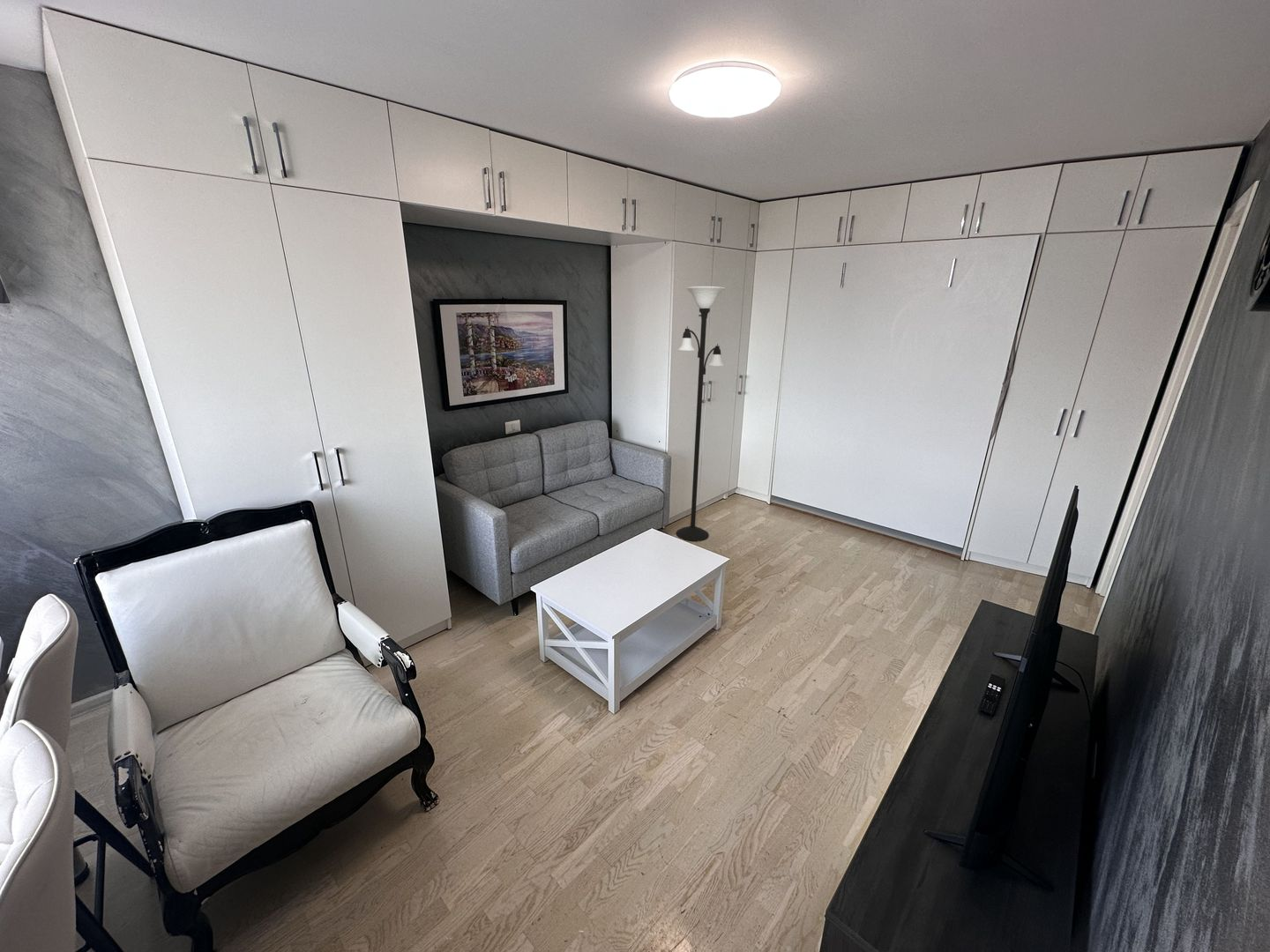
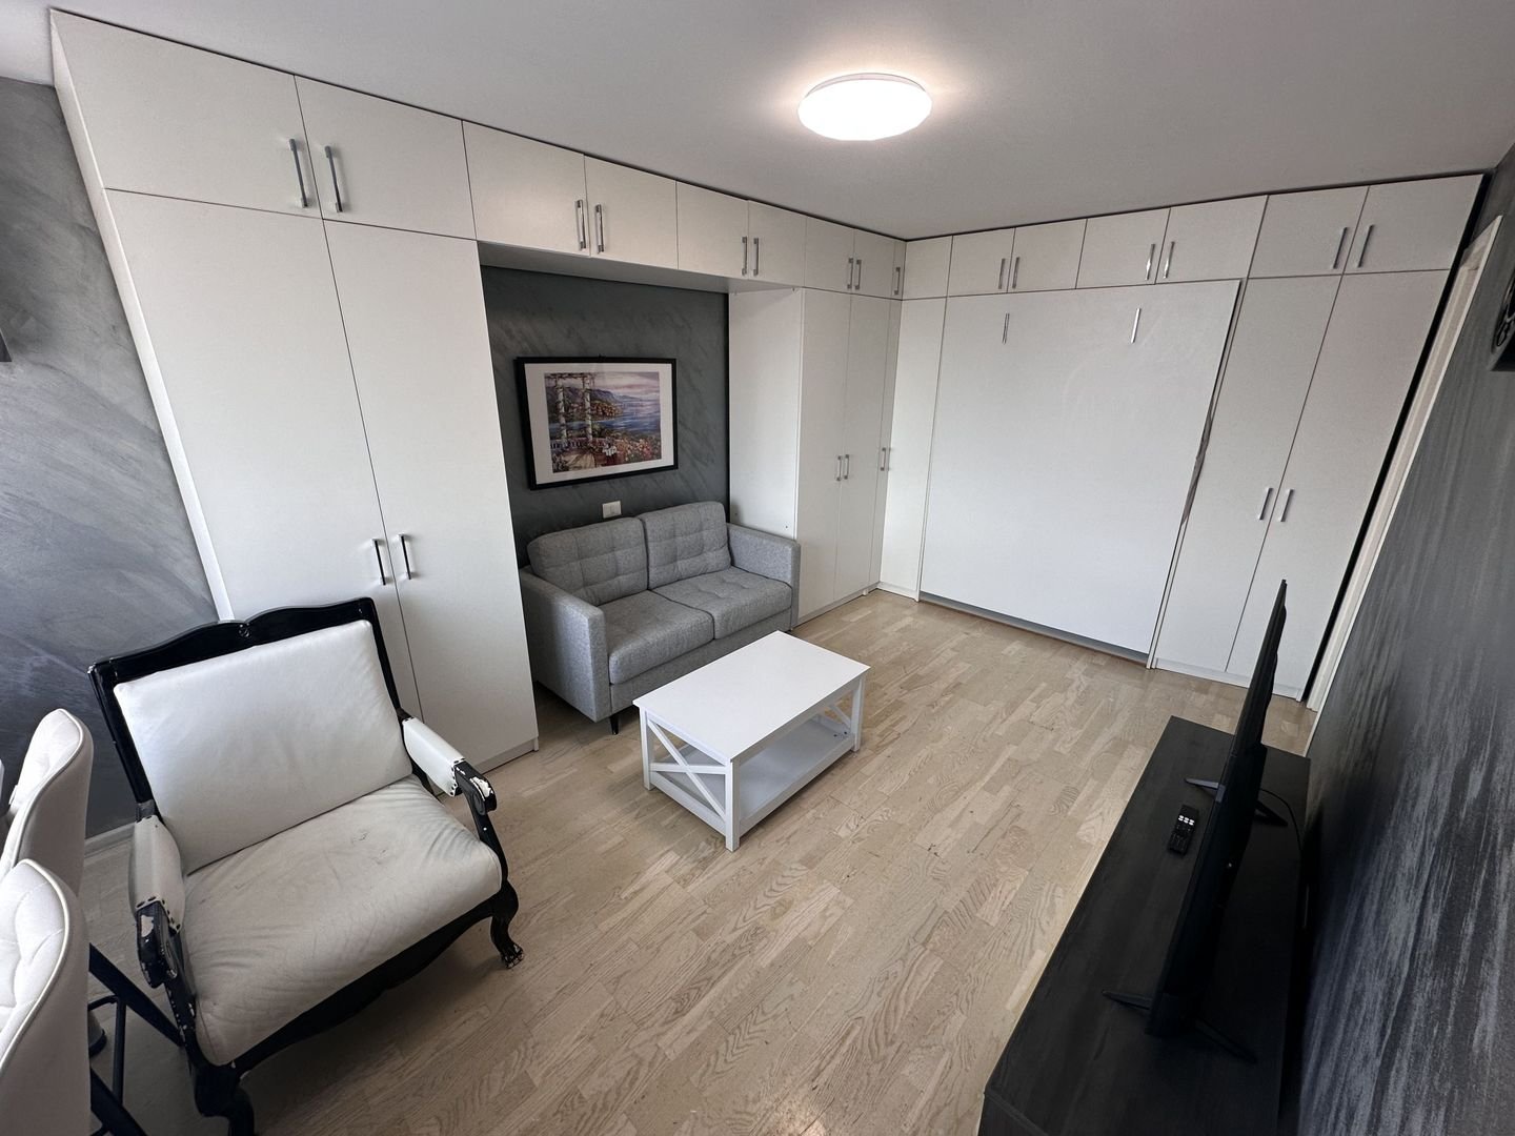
- floor lamp [676,286,726,542]
